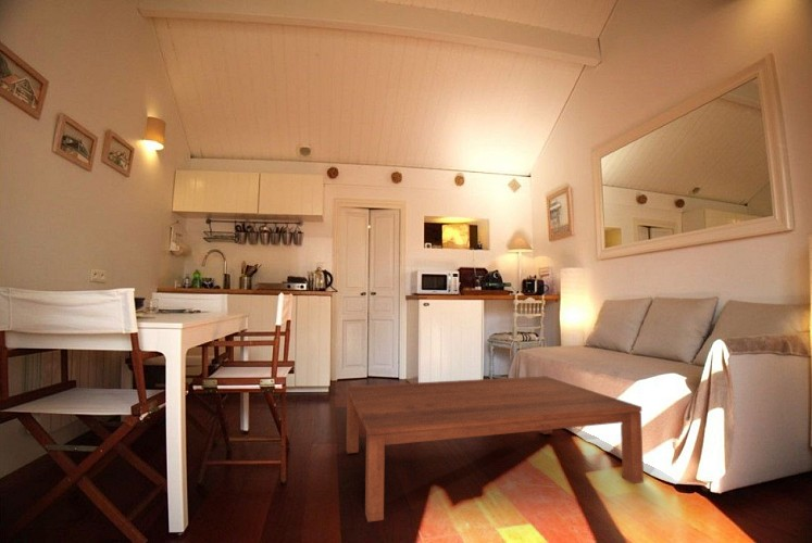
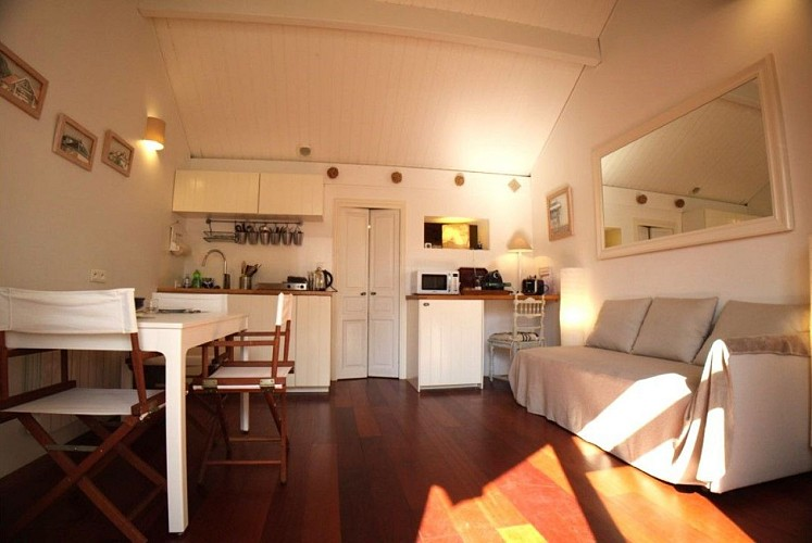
- coffee table [346,375,645,523]
